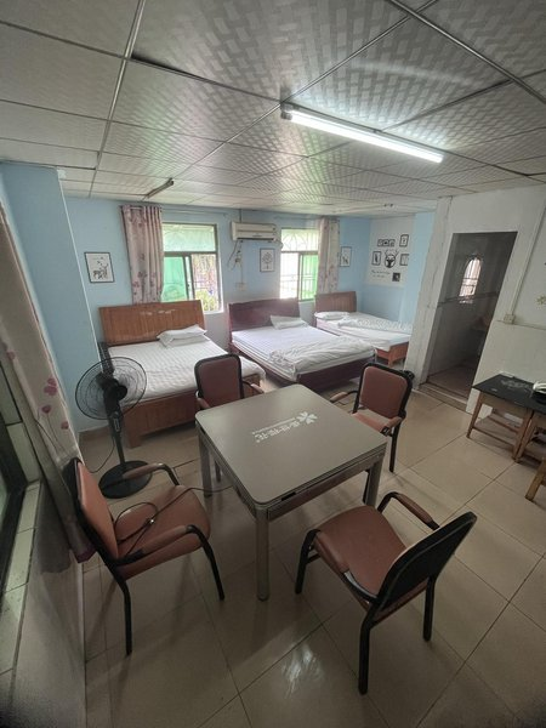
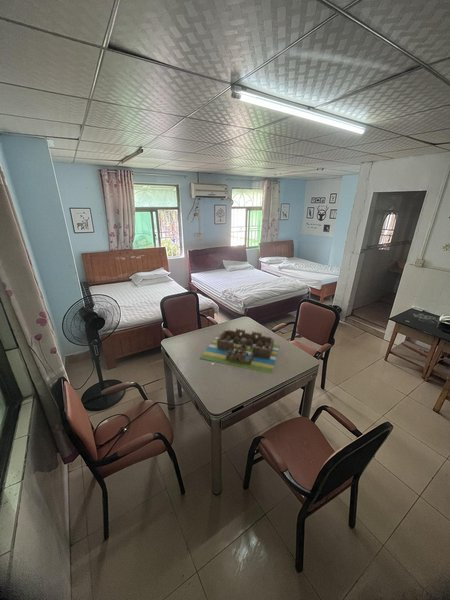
+ board game [199,328,280,375]
